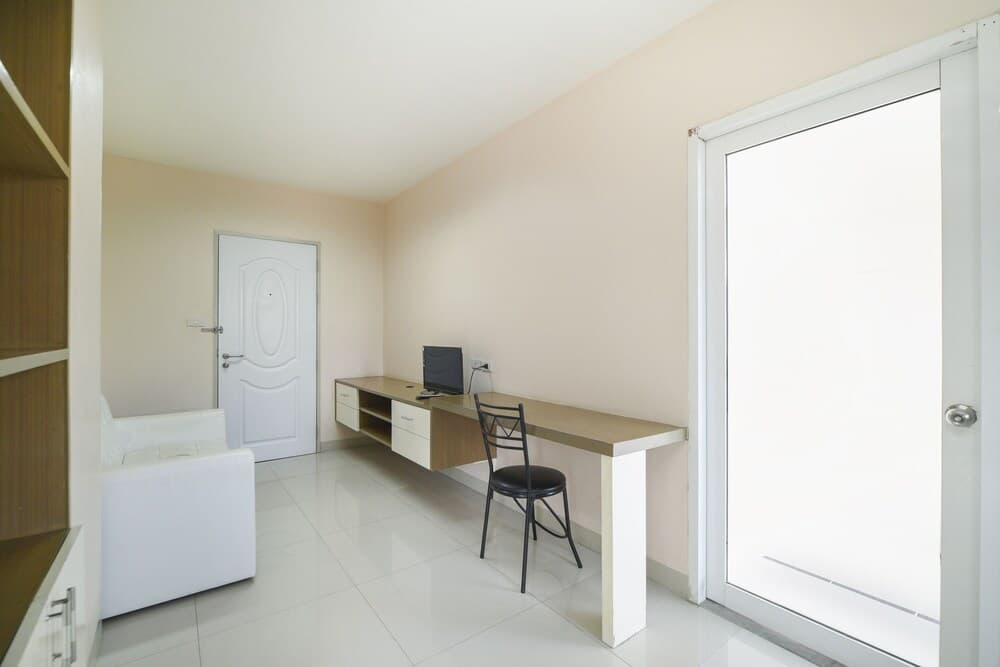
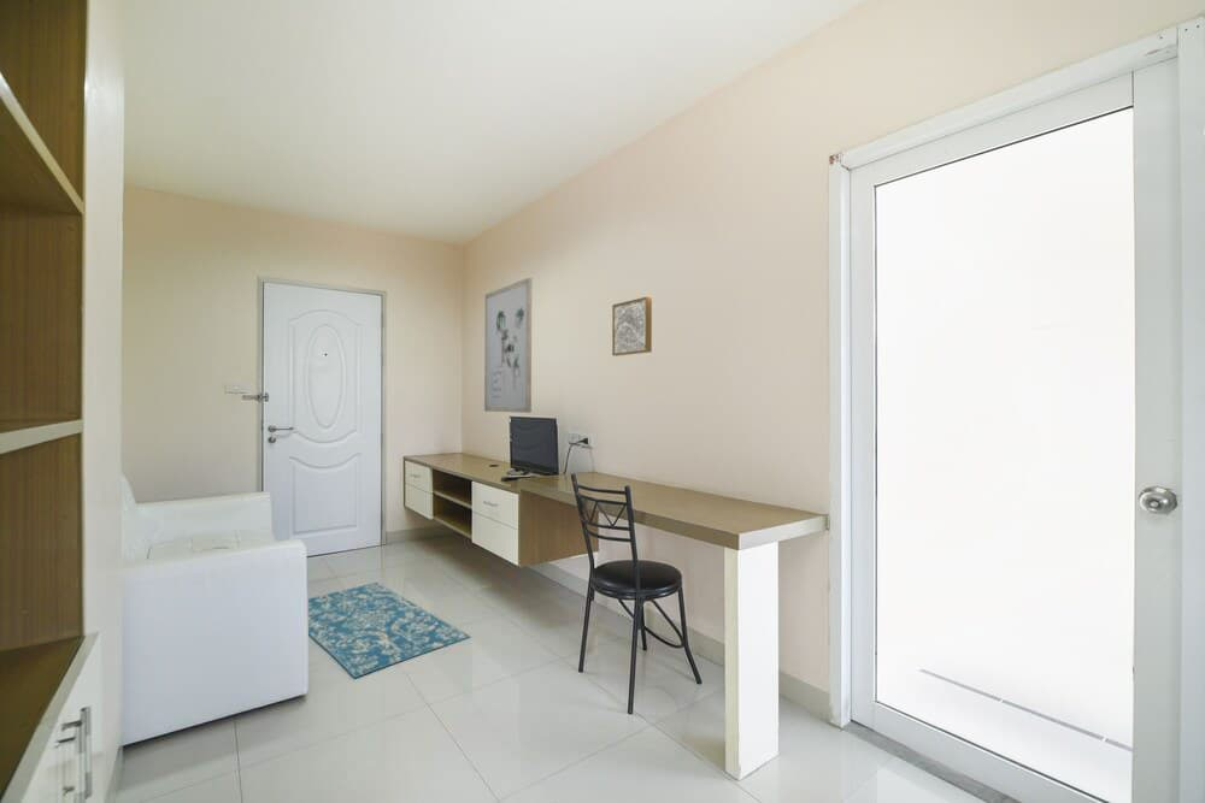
+ wall art [483,277,533,414]
+ rug [307,581,471,679]
+ wall art [611,296,653,358]
